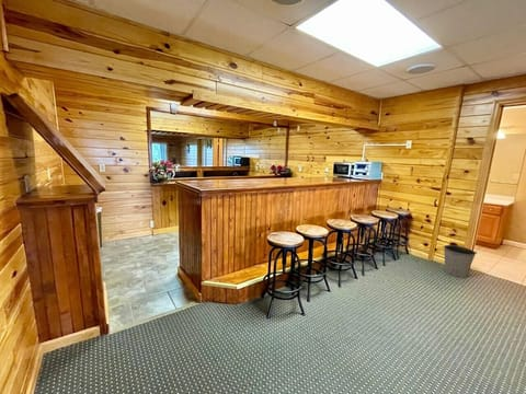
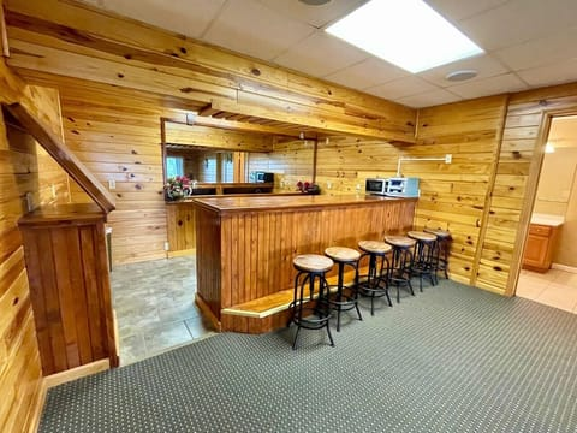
- bucket [442,244,478,278]
